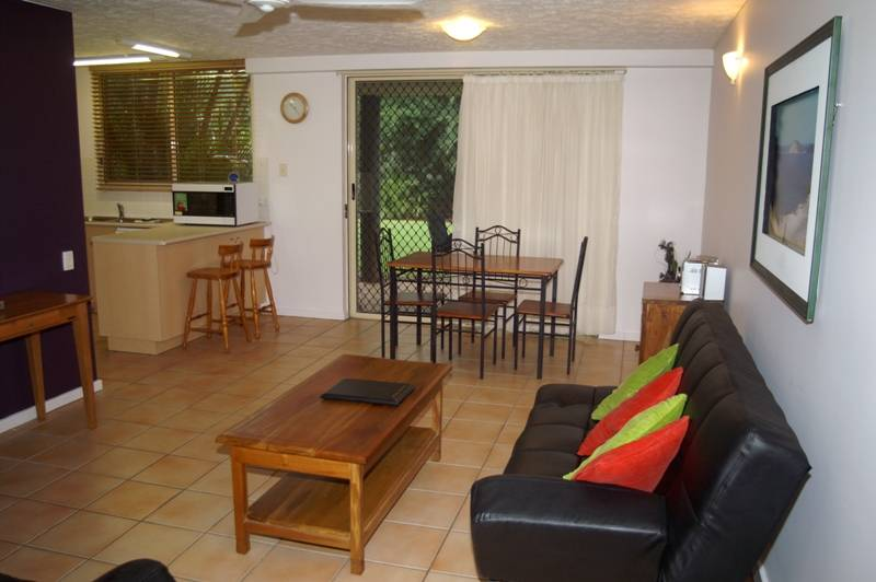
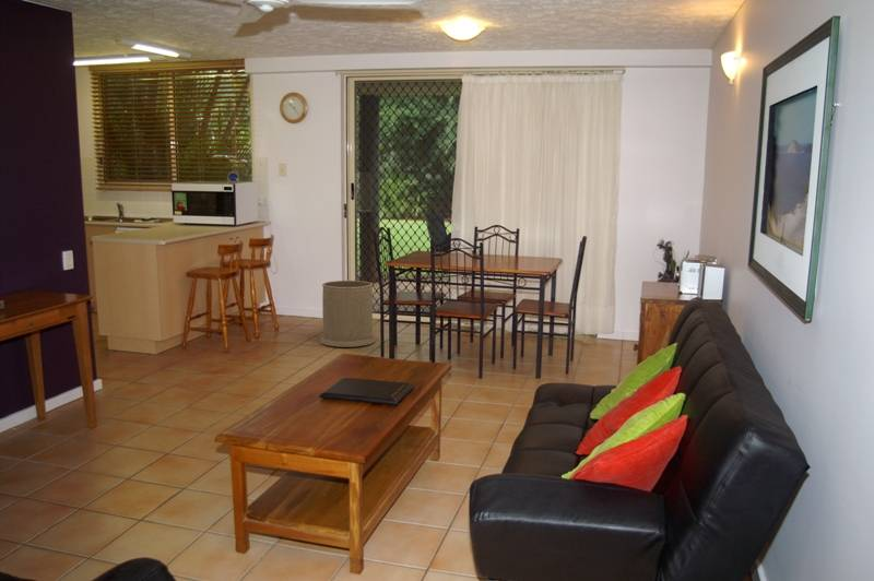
+ trash can [319,280,377,348]
